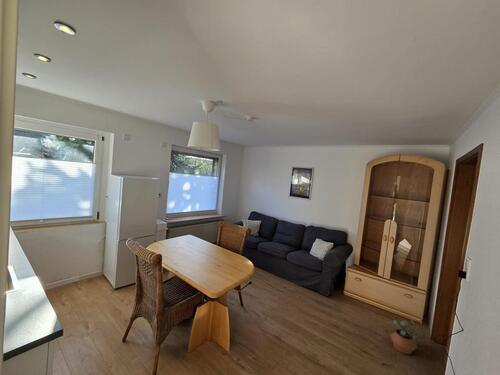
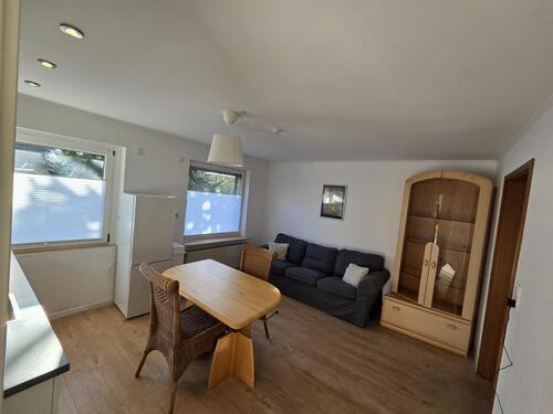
- potted plant [390,314,427,355]
